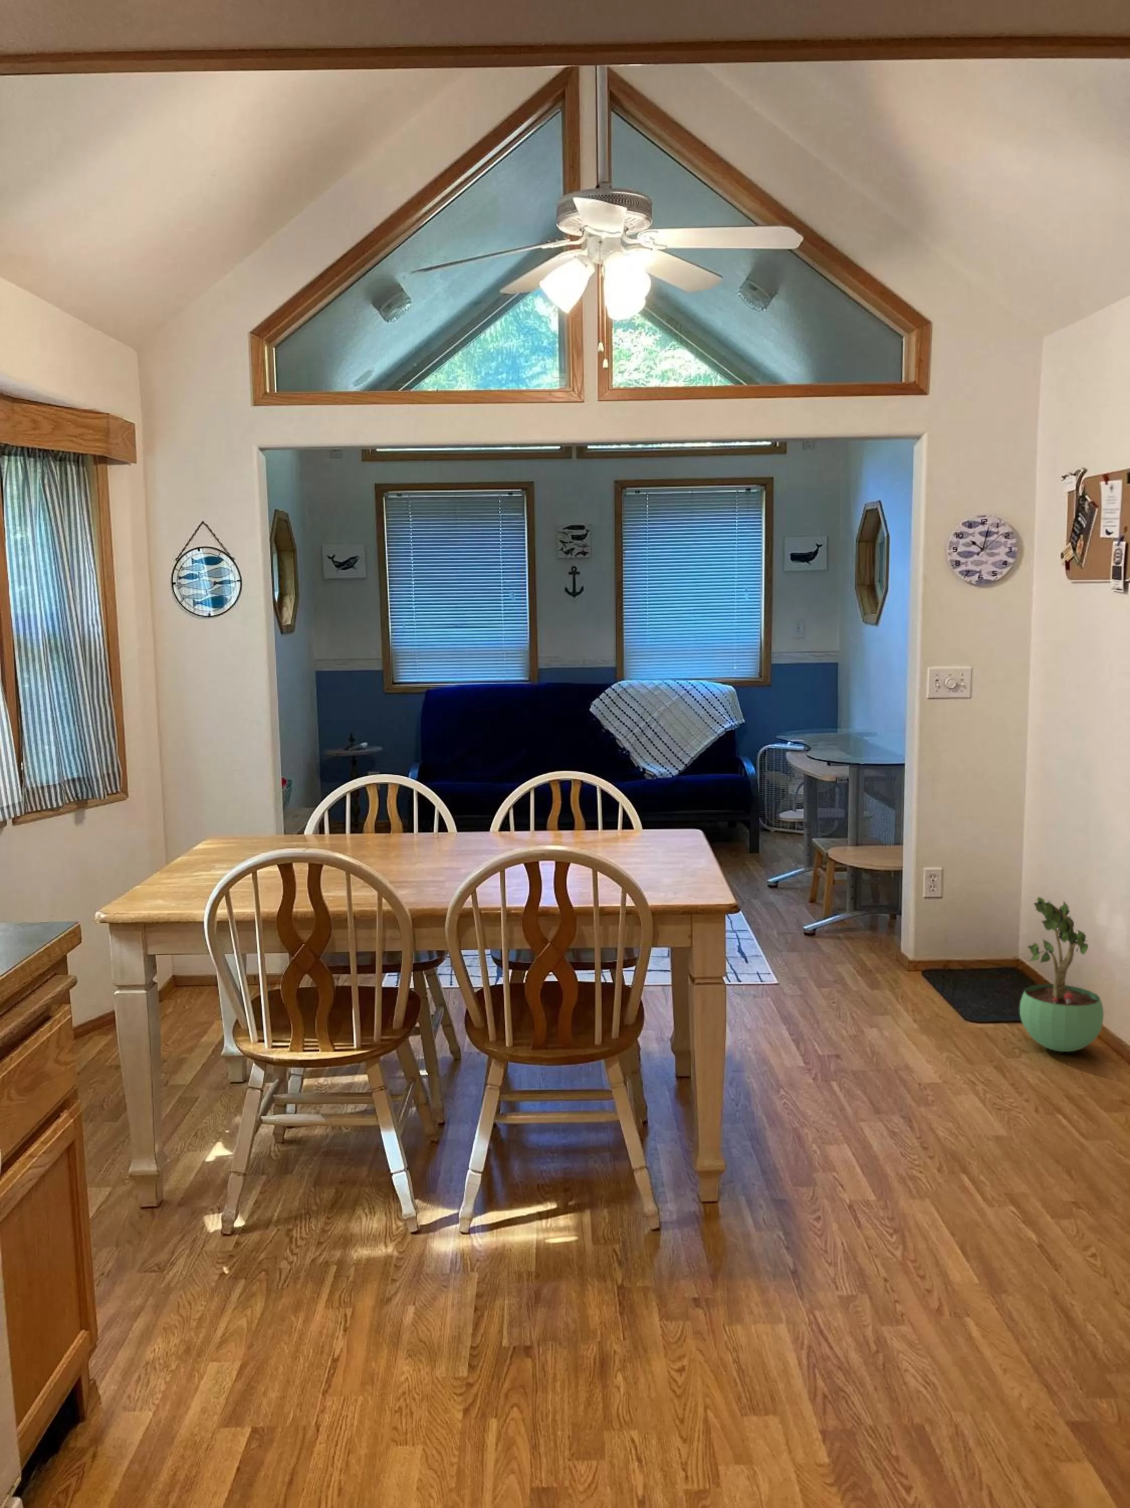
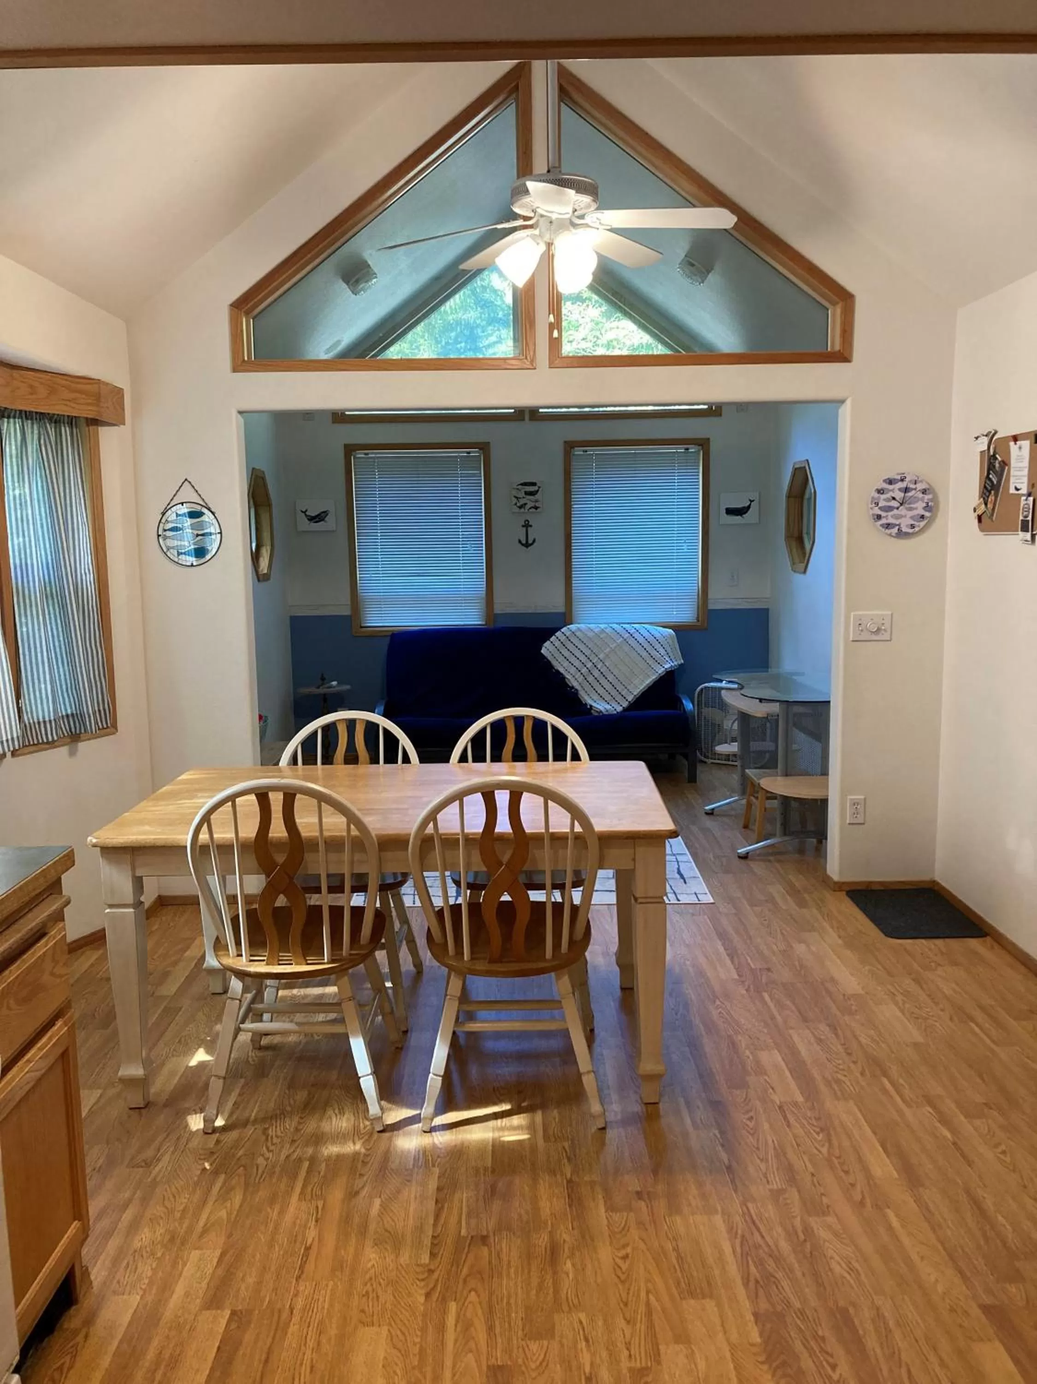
- potted plant [1018,896,1104,1052]
